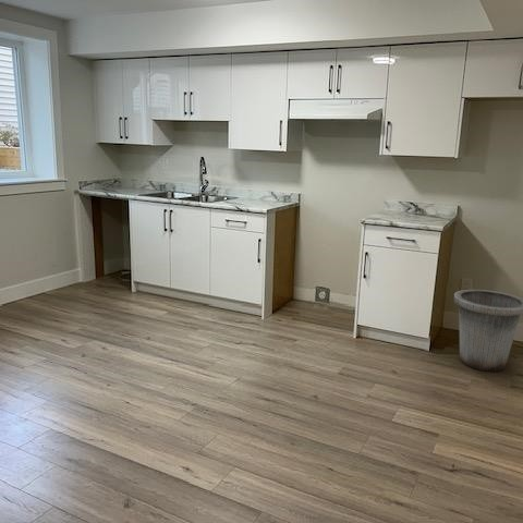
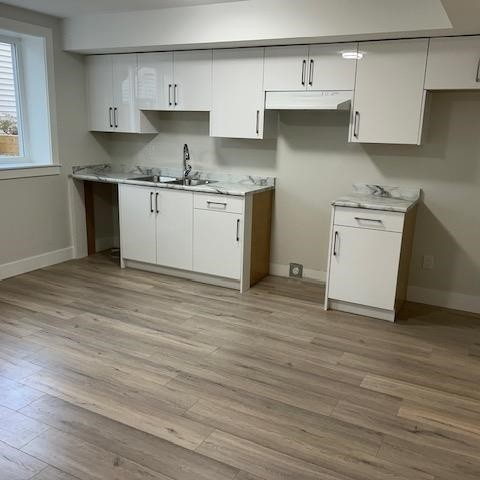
- trash can [453,289,523,373]
